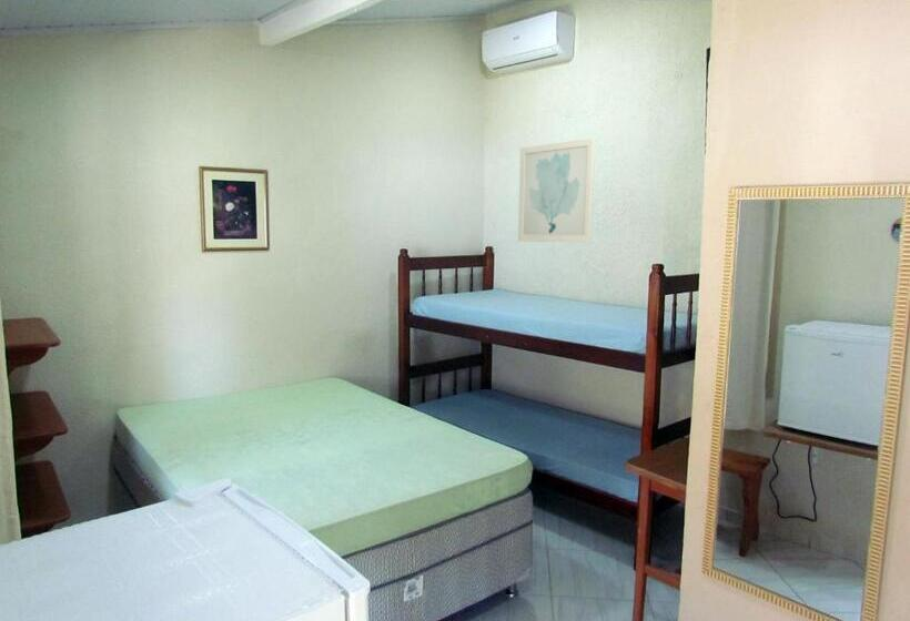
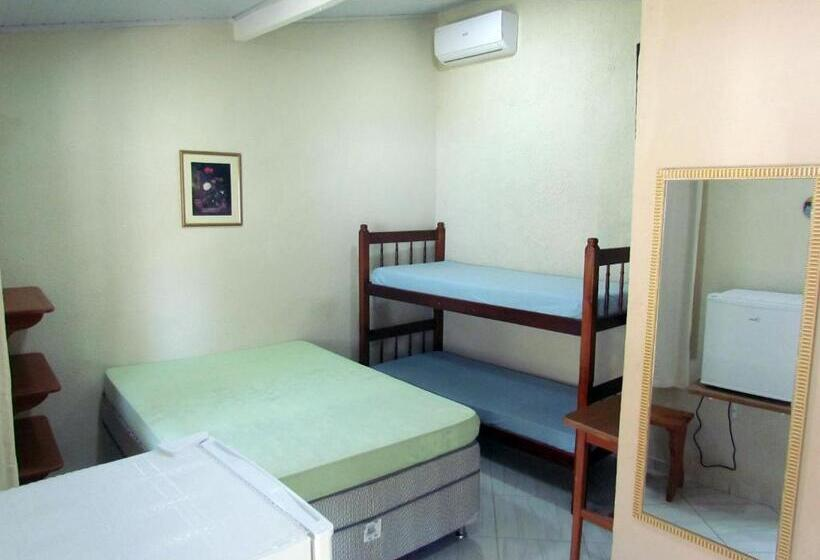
- wall art [517,136,596,244]
